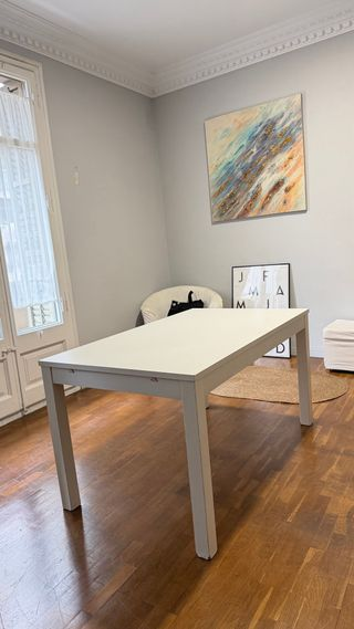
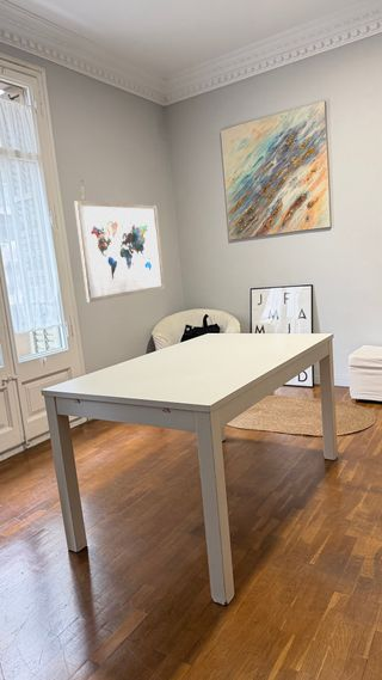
+ wall art [73,200,166,304]
